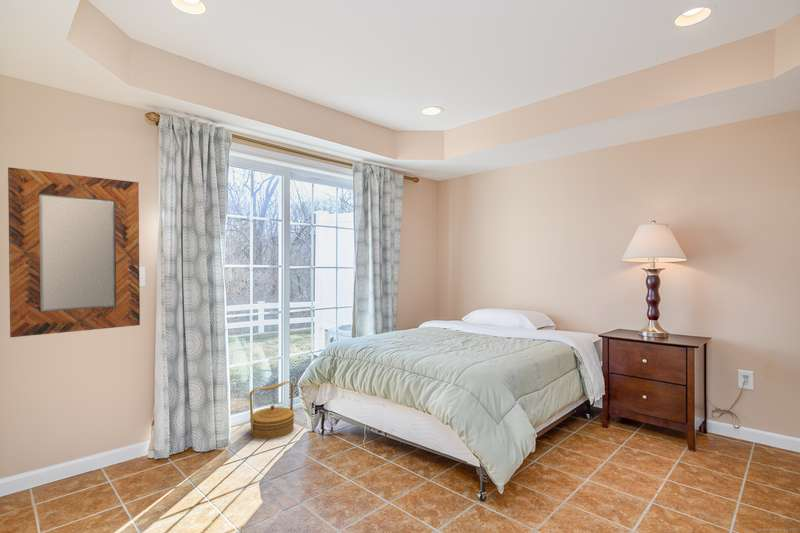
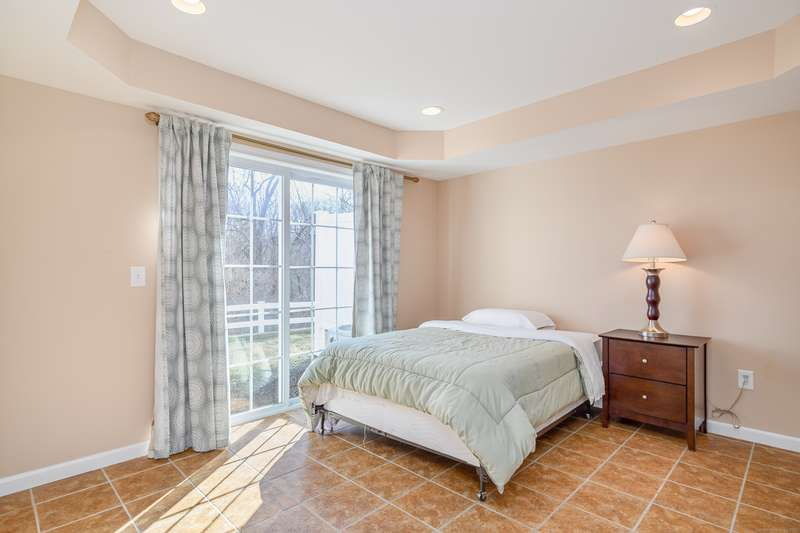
- basket [248,380,295,440]
- home mirror [7,166,141,338]
